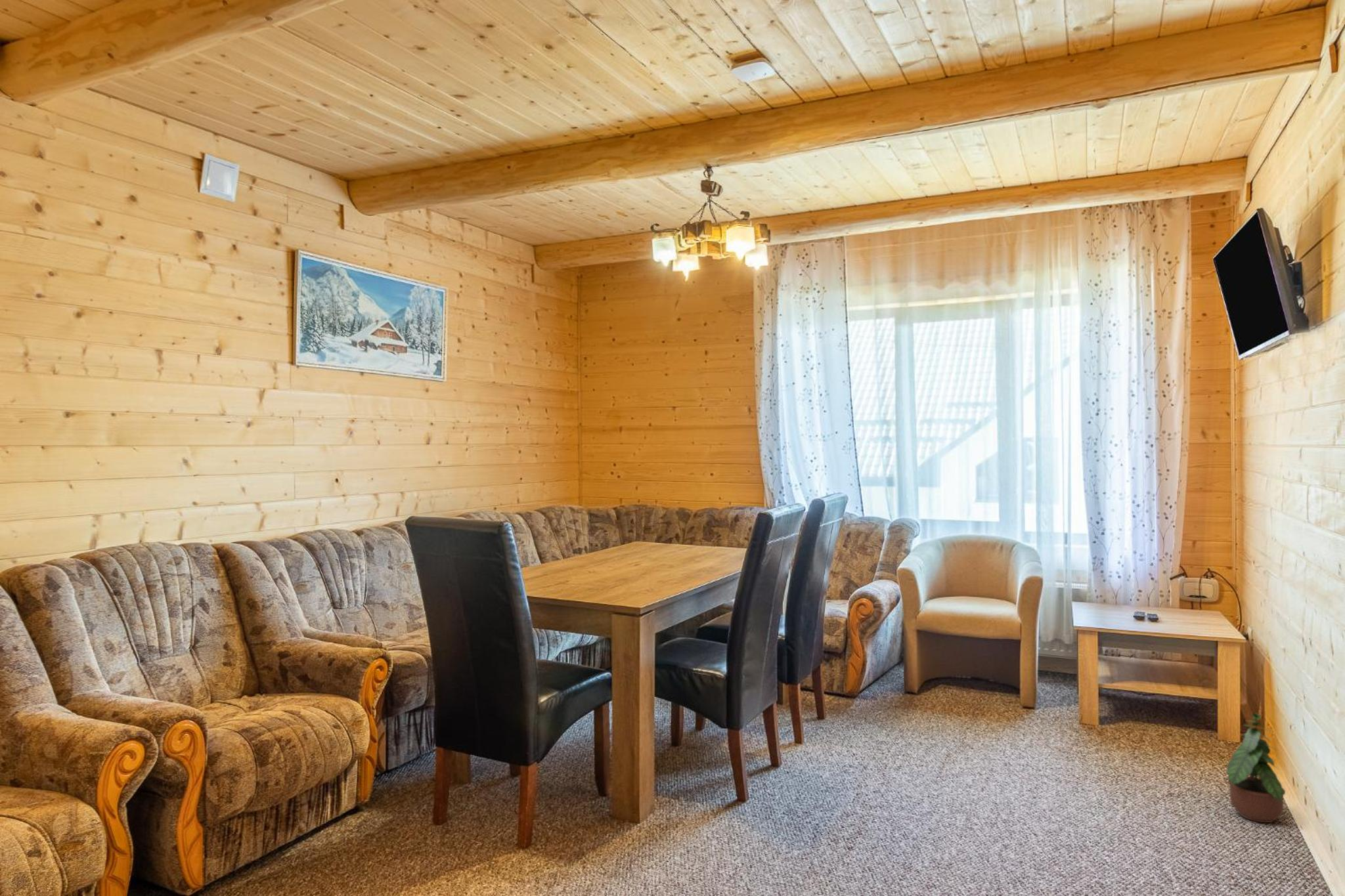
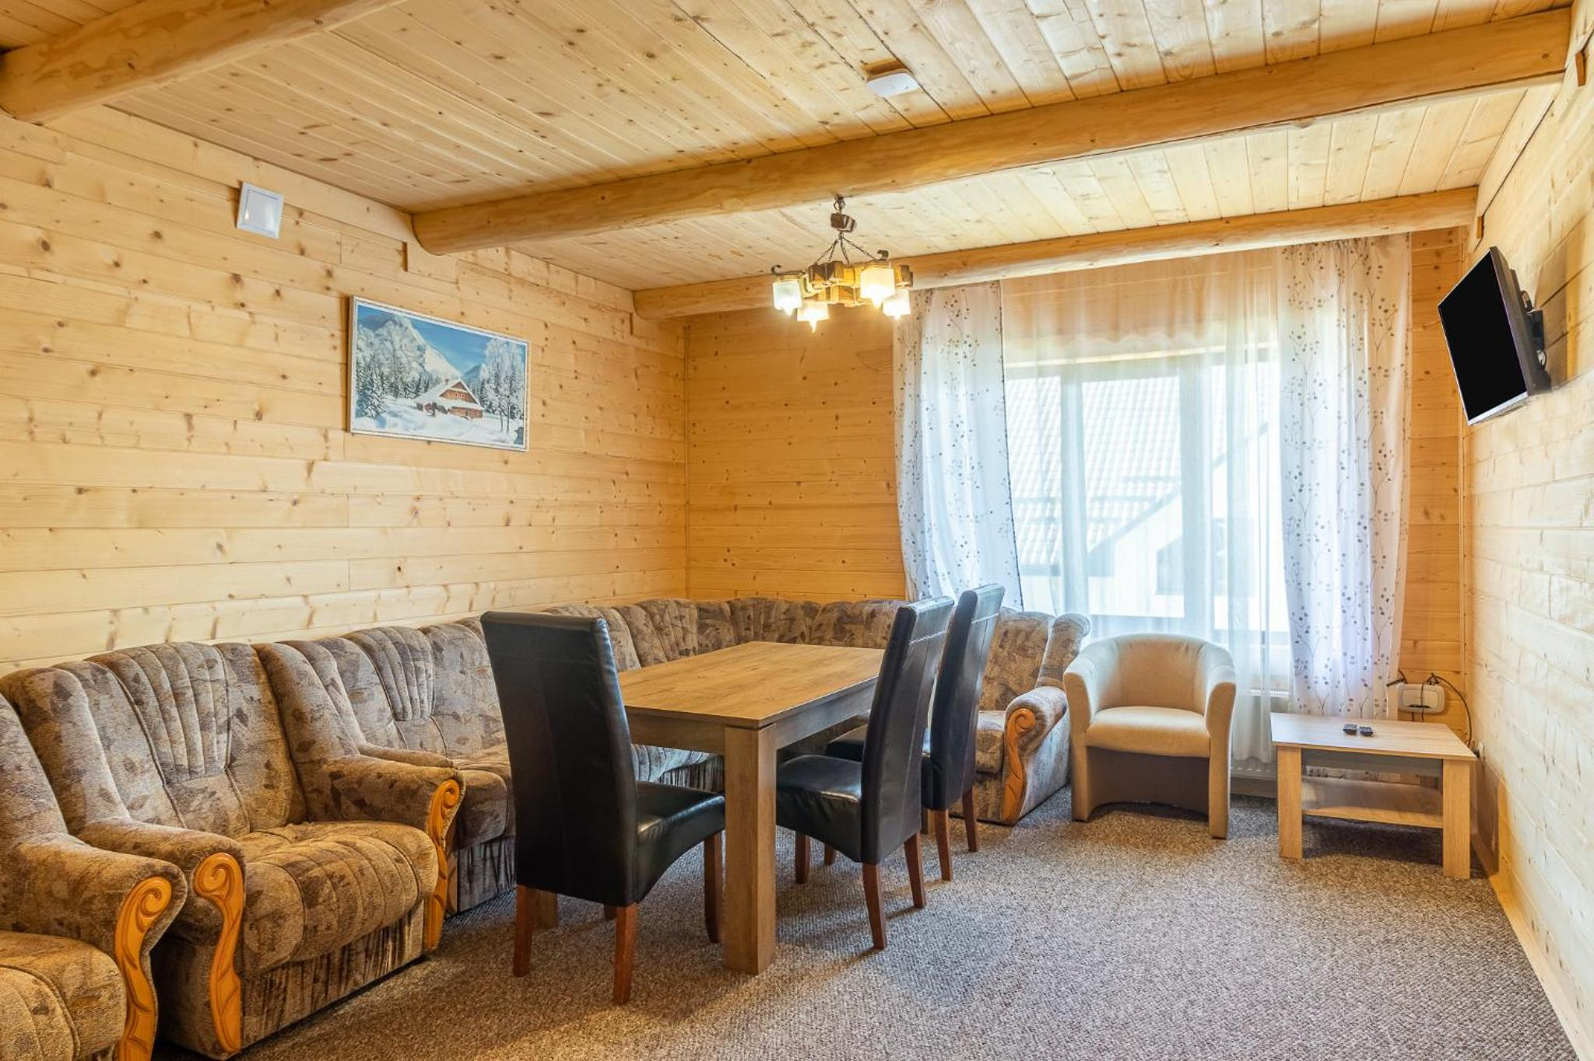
- potted plant [1223,712,1286,823]
